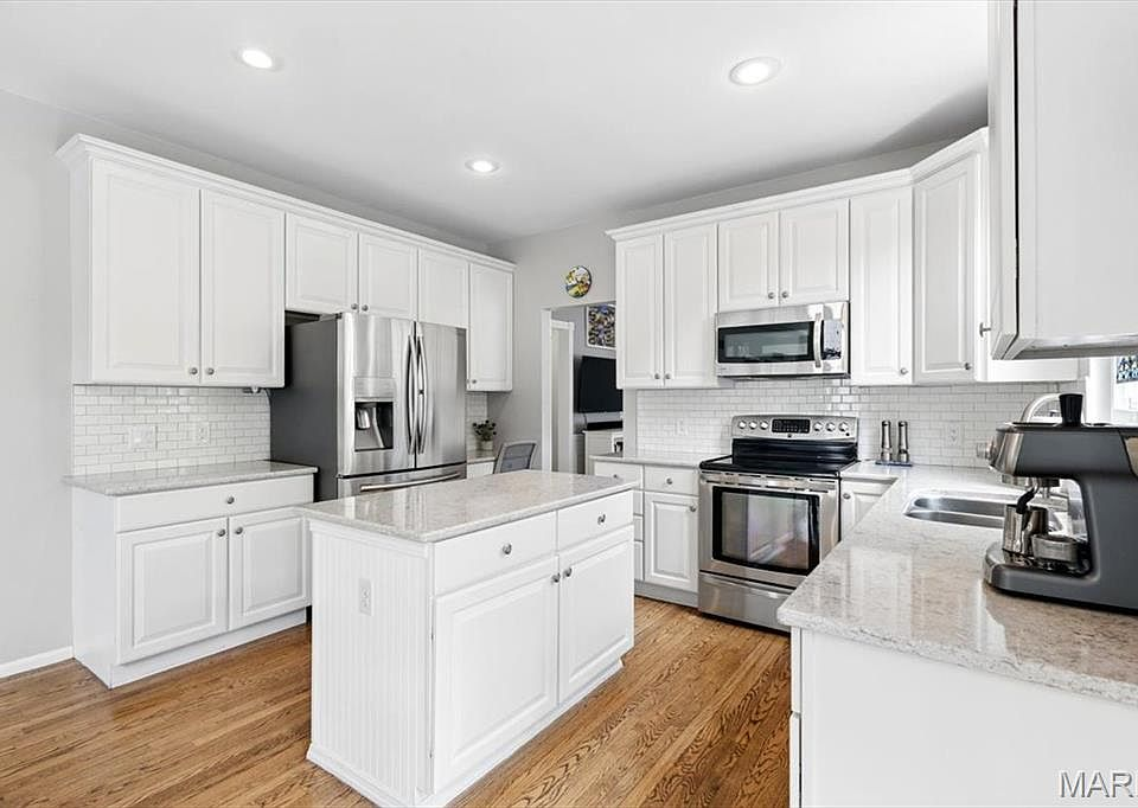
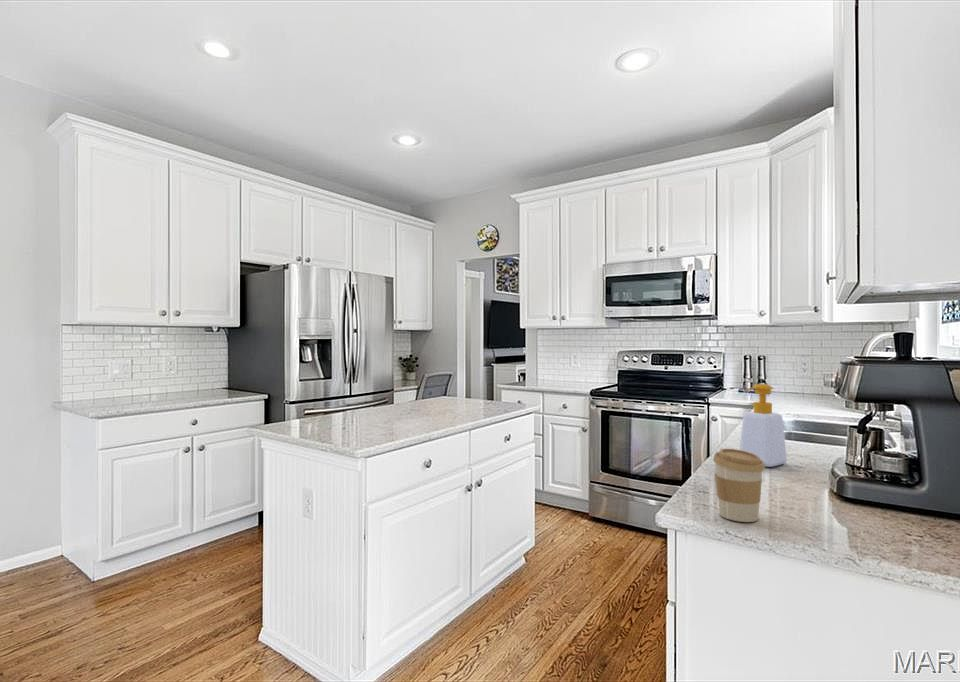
+ coffee cup [712,448,766,523]
+ soap bottle [739,383,788,468]
